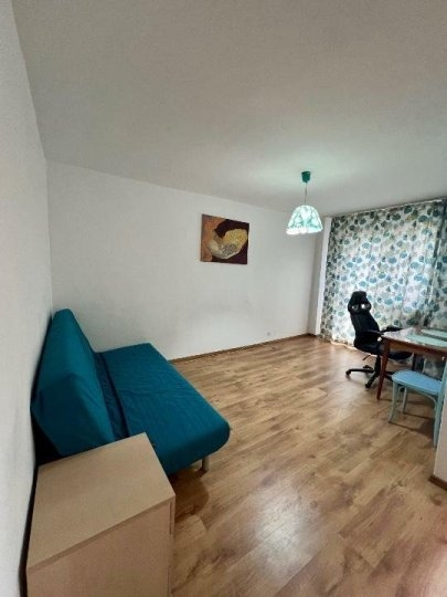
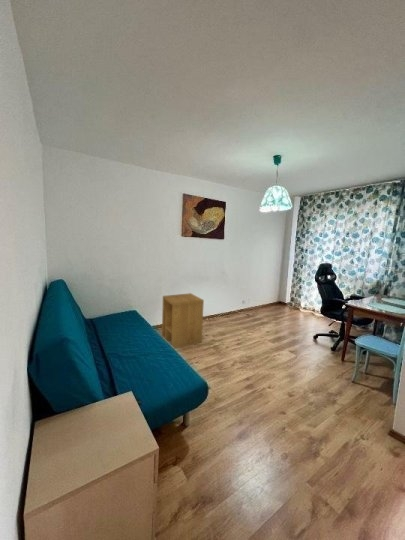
+ side table [161,292,205,349]
